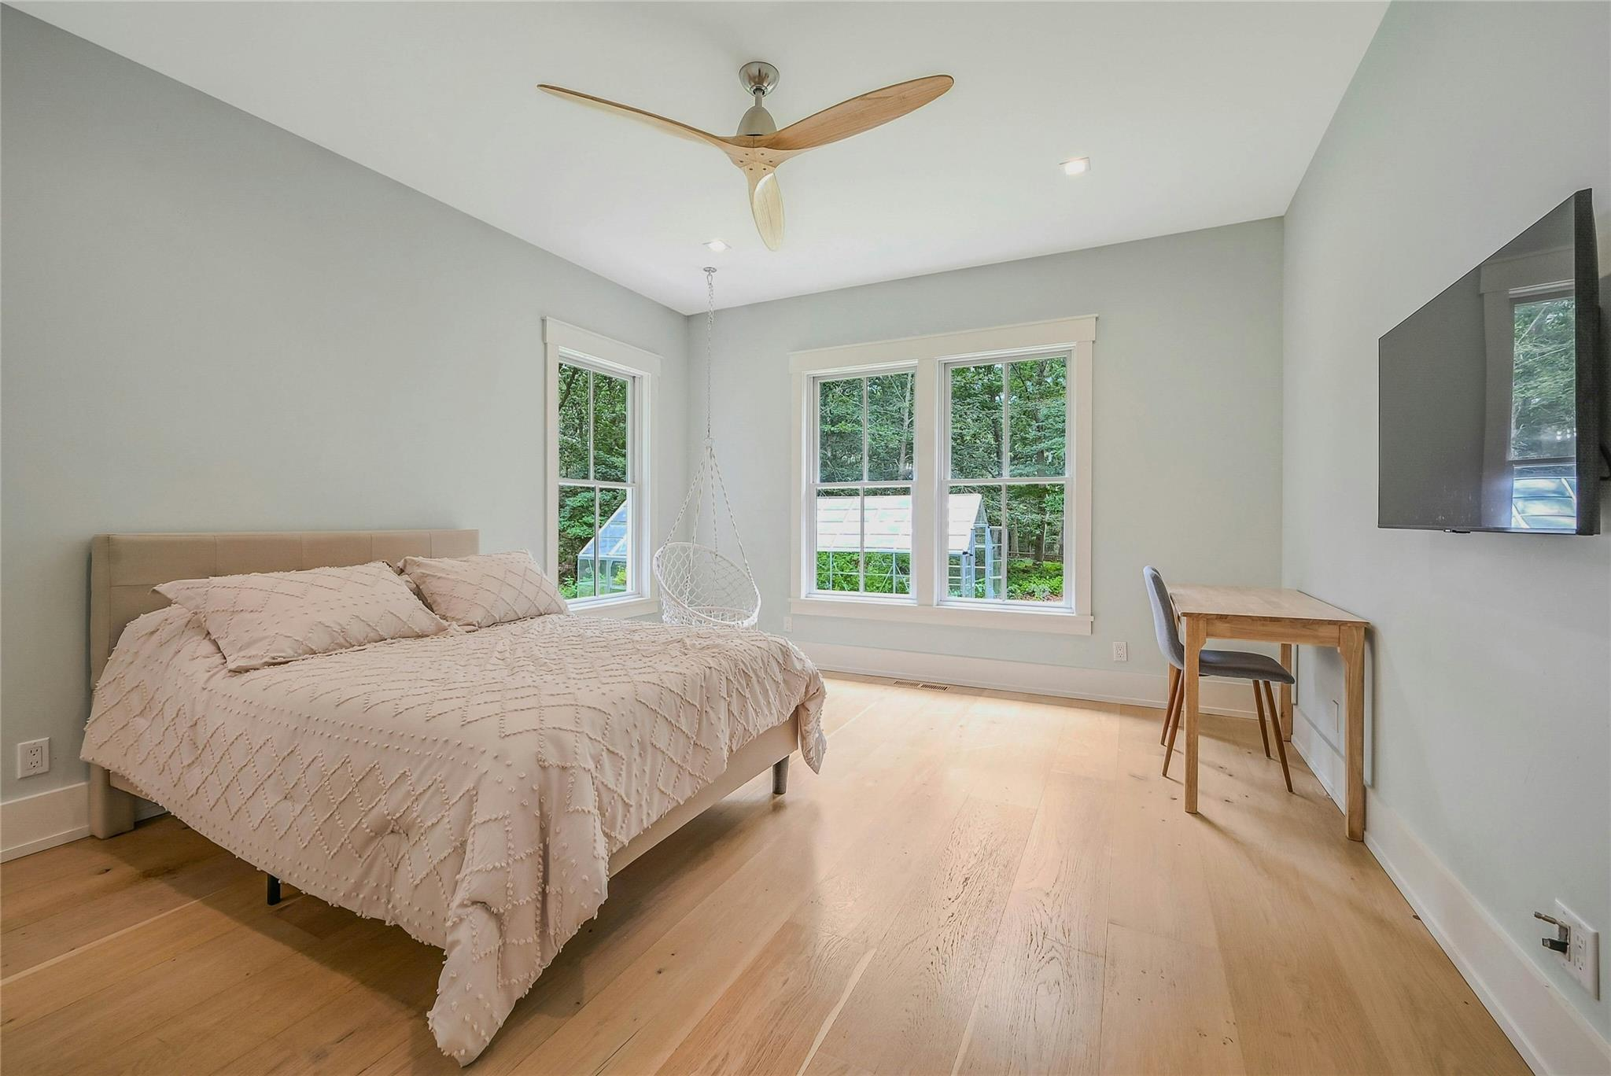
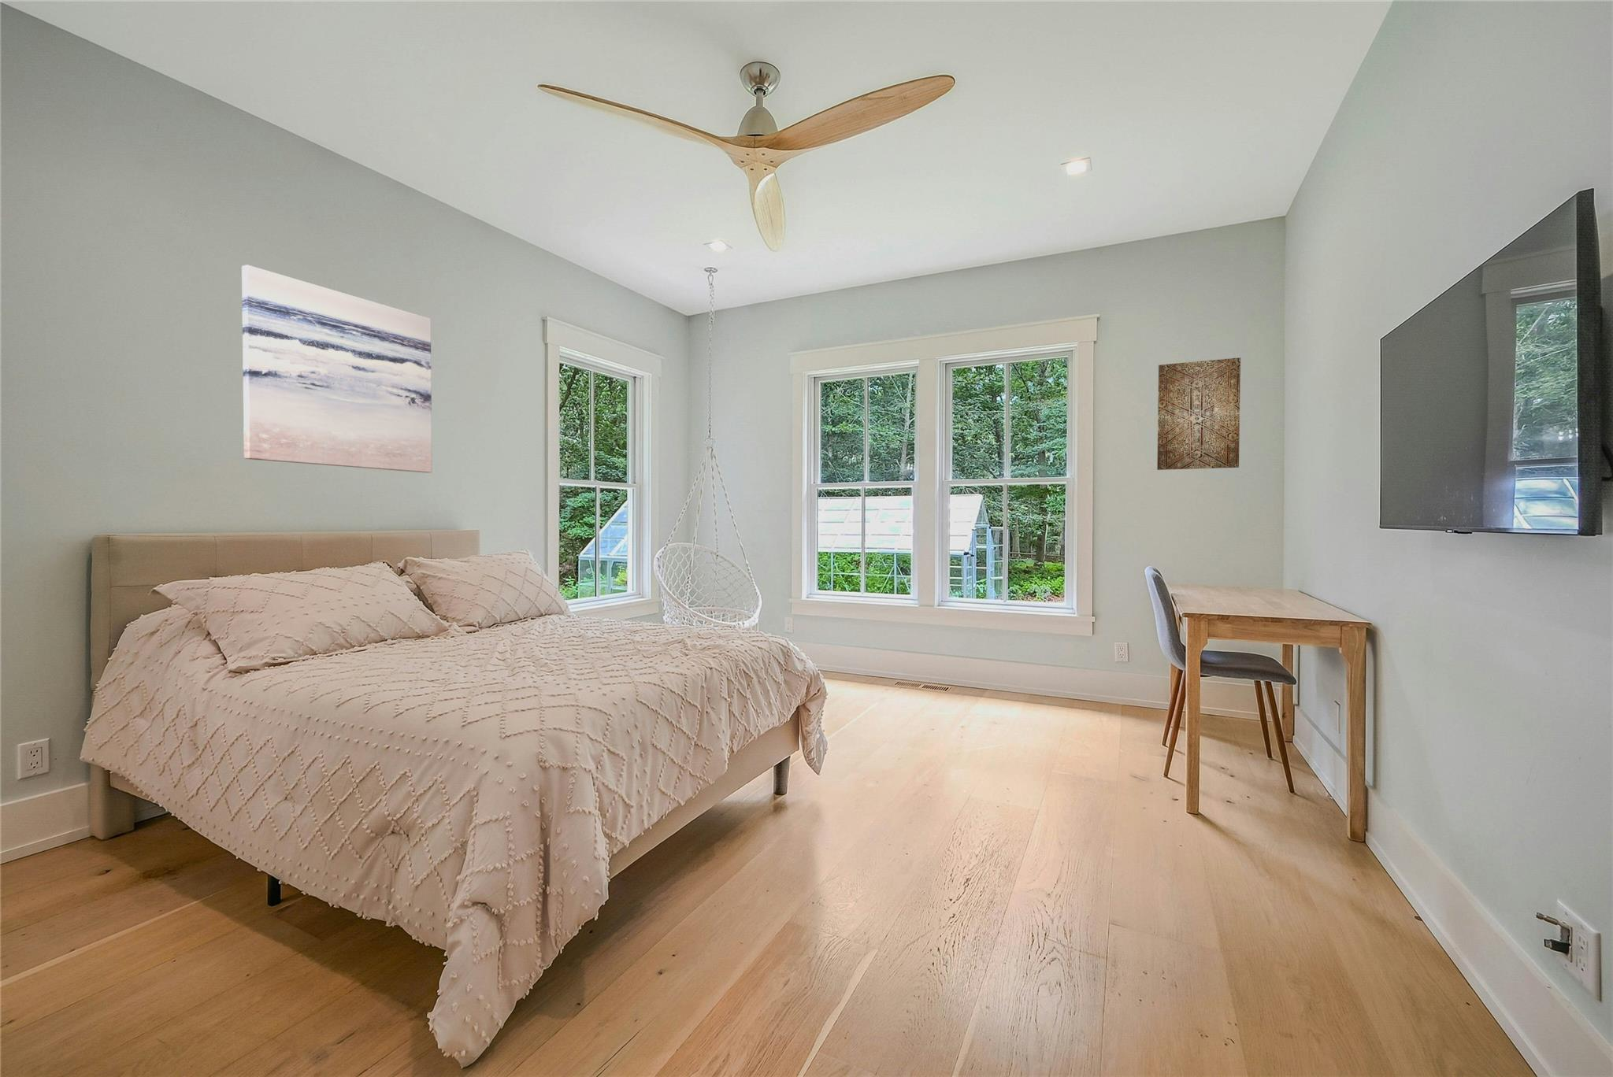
+ wall art [242,263,433,474]
+ wall art [1156,357,1242,471]
